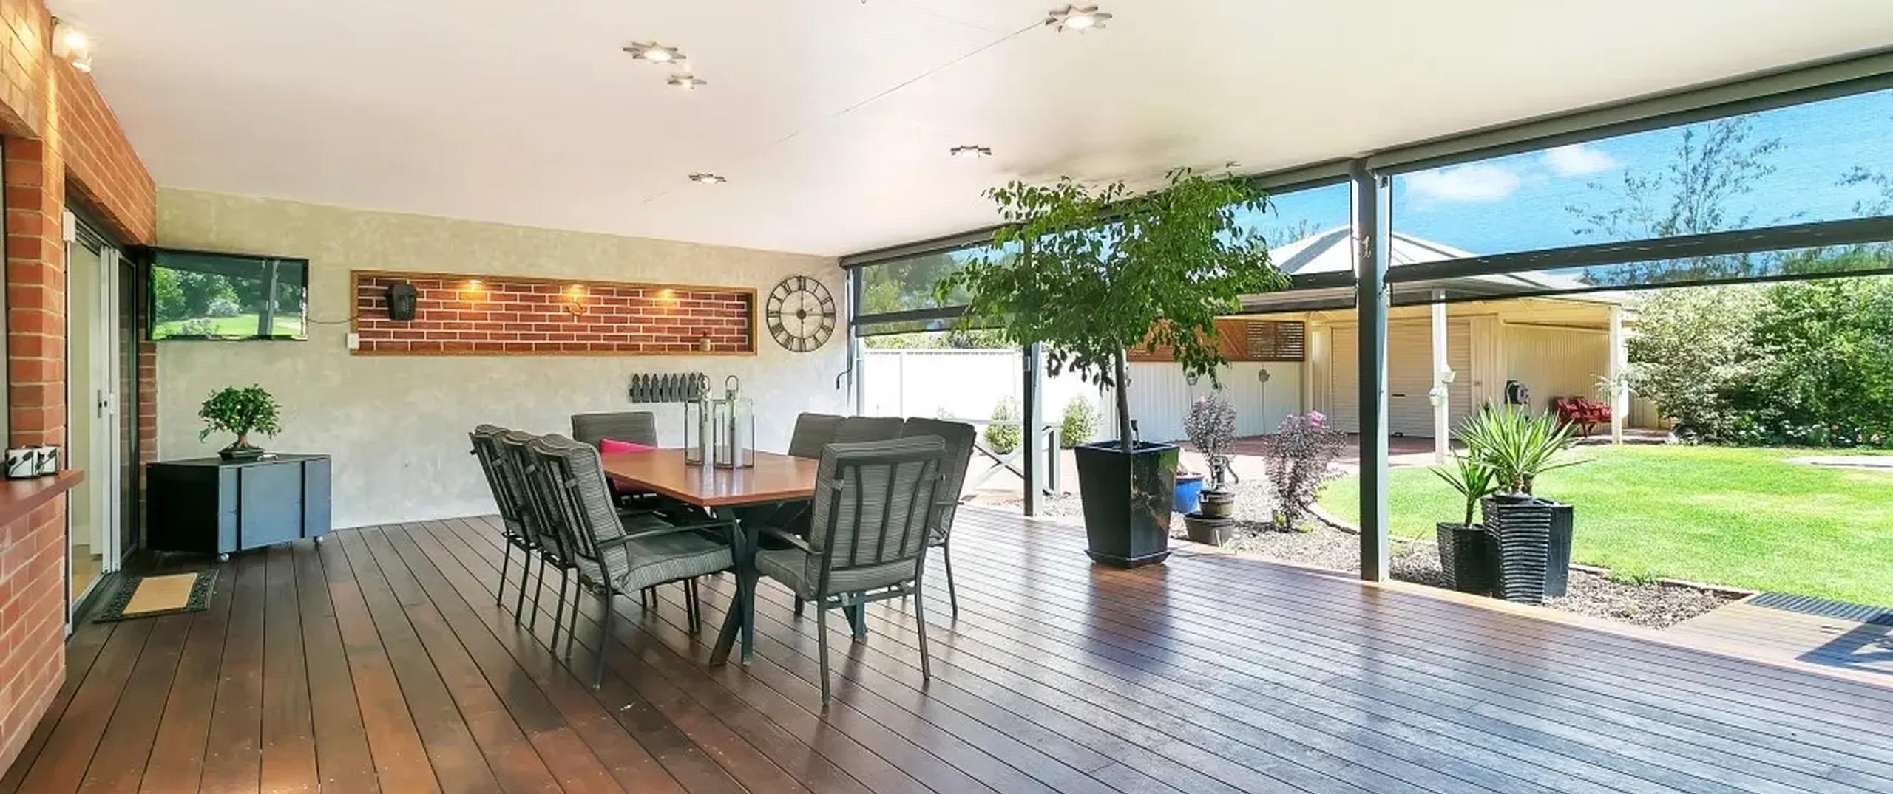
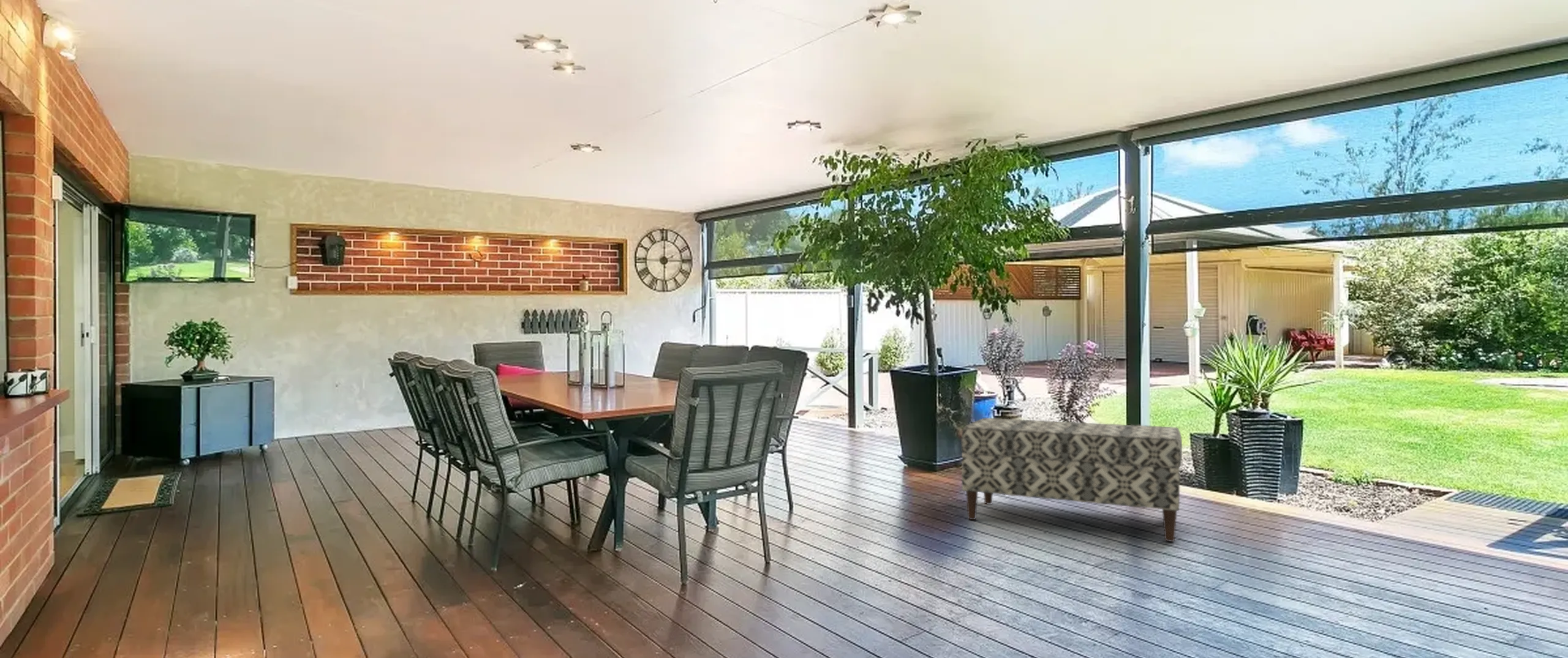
+ bench [960,417,1183,542]
